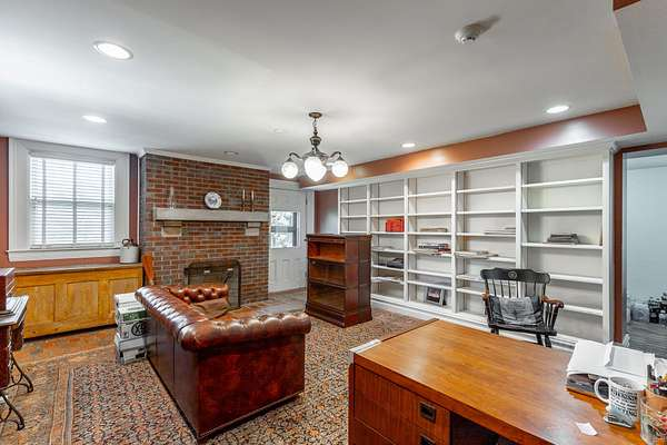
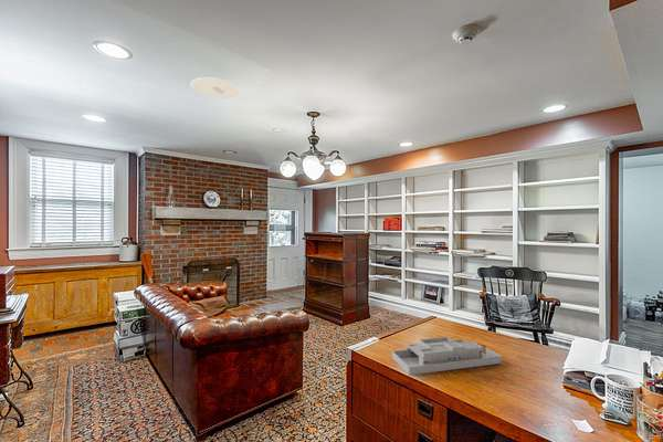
+ desk organizer [391,336,503,376]
+ recessed light [190,76,241,99]
